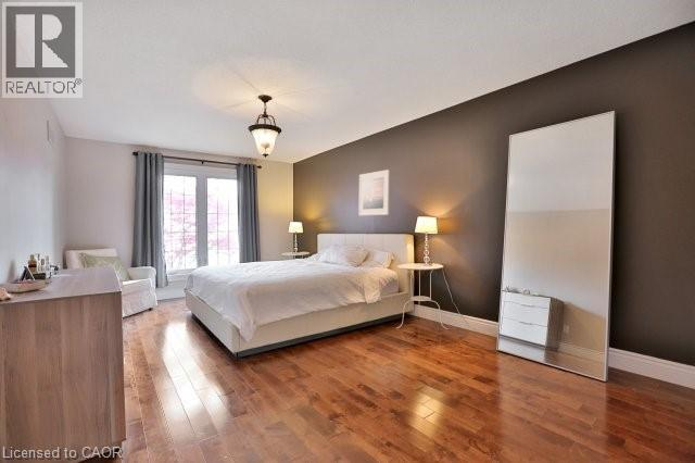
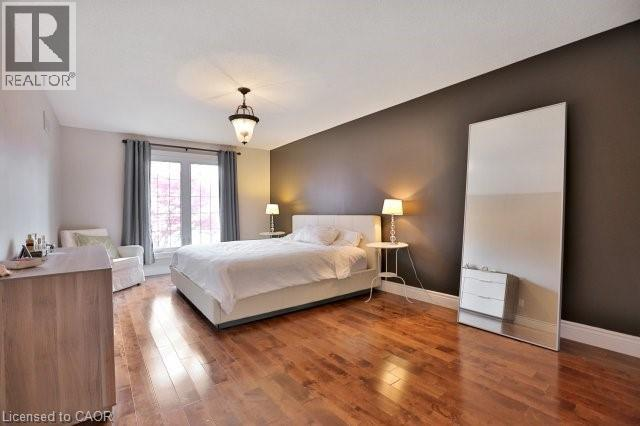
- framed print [357,168,391,216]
